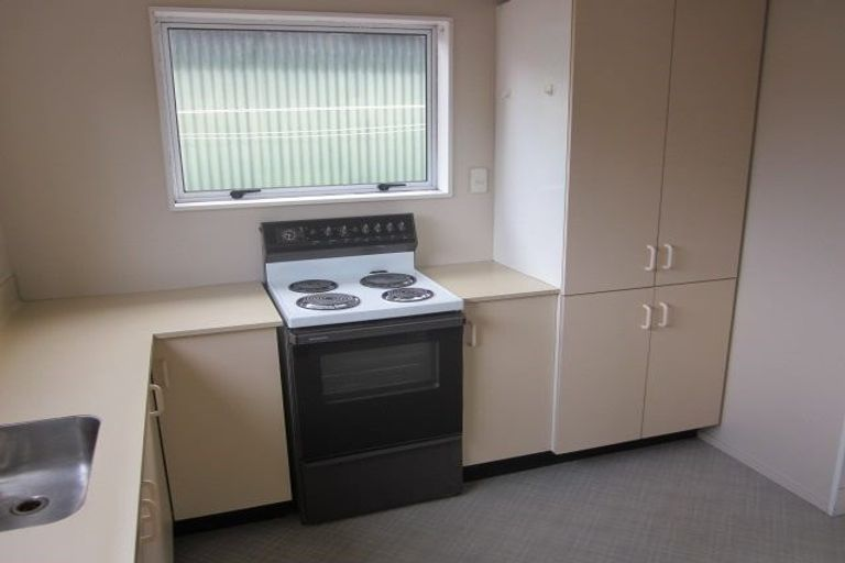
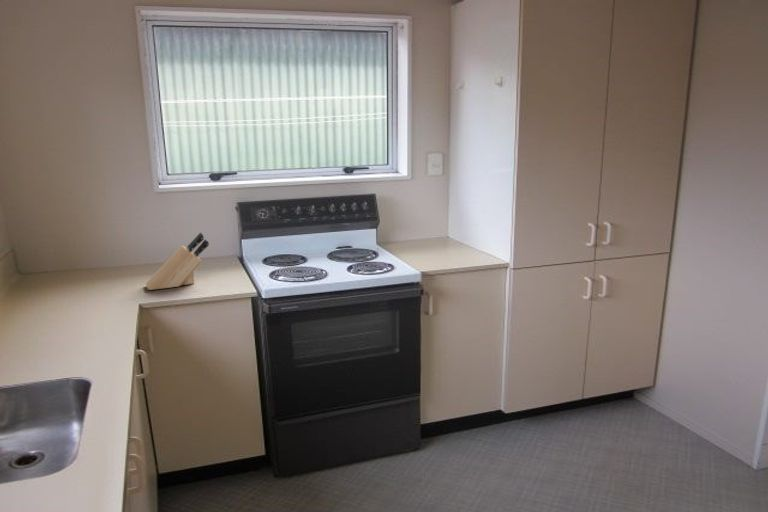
+ knife block [145,231,210,291]
